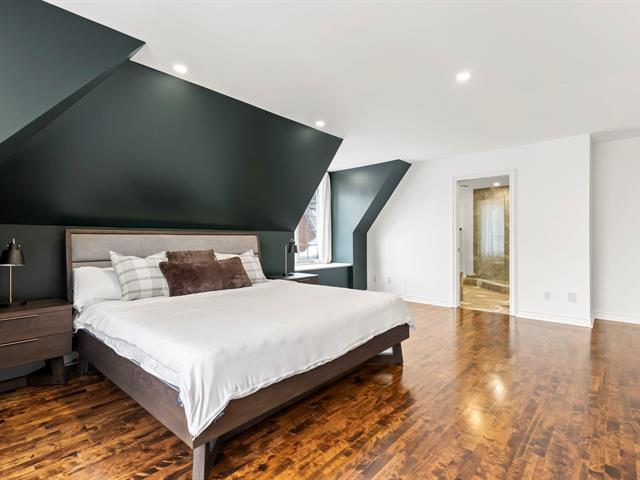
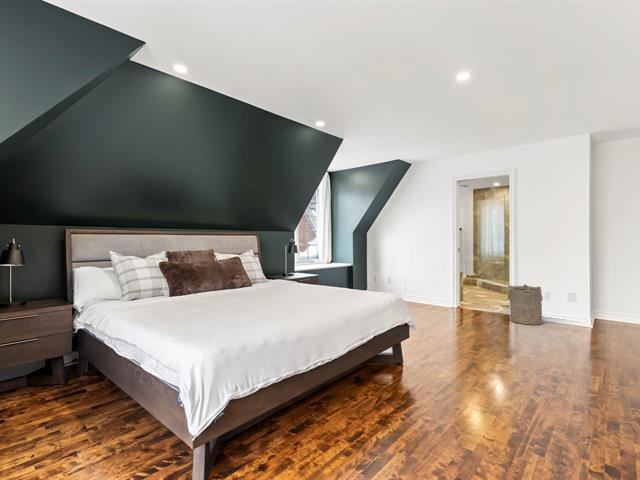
+ laundry hamper [507,284,544,326]
